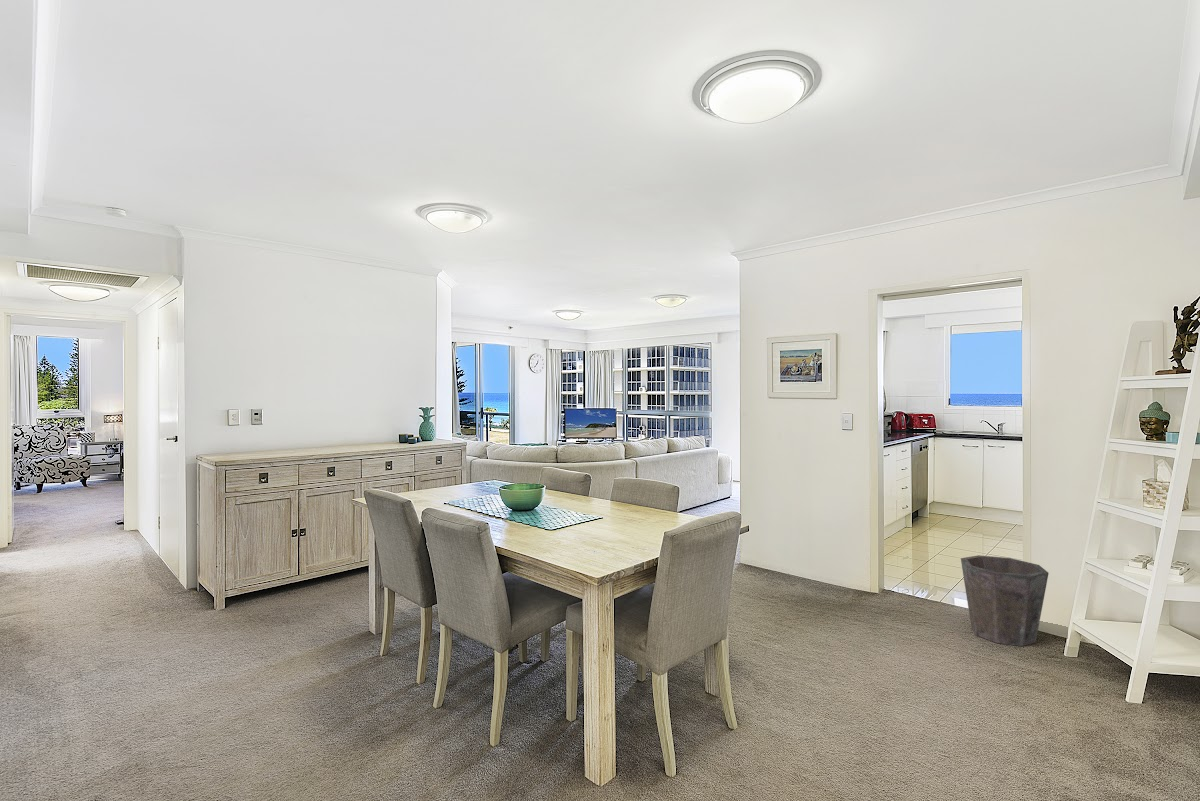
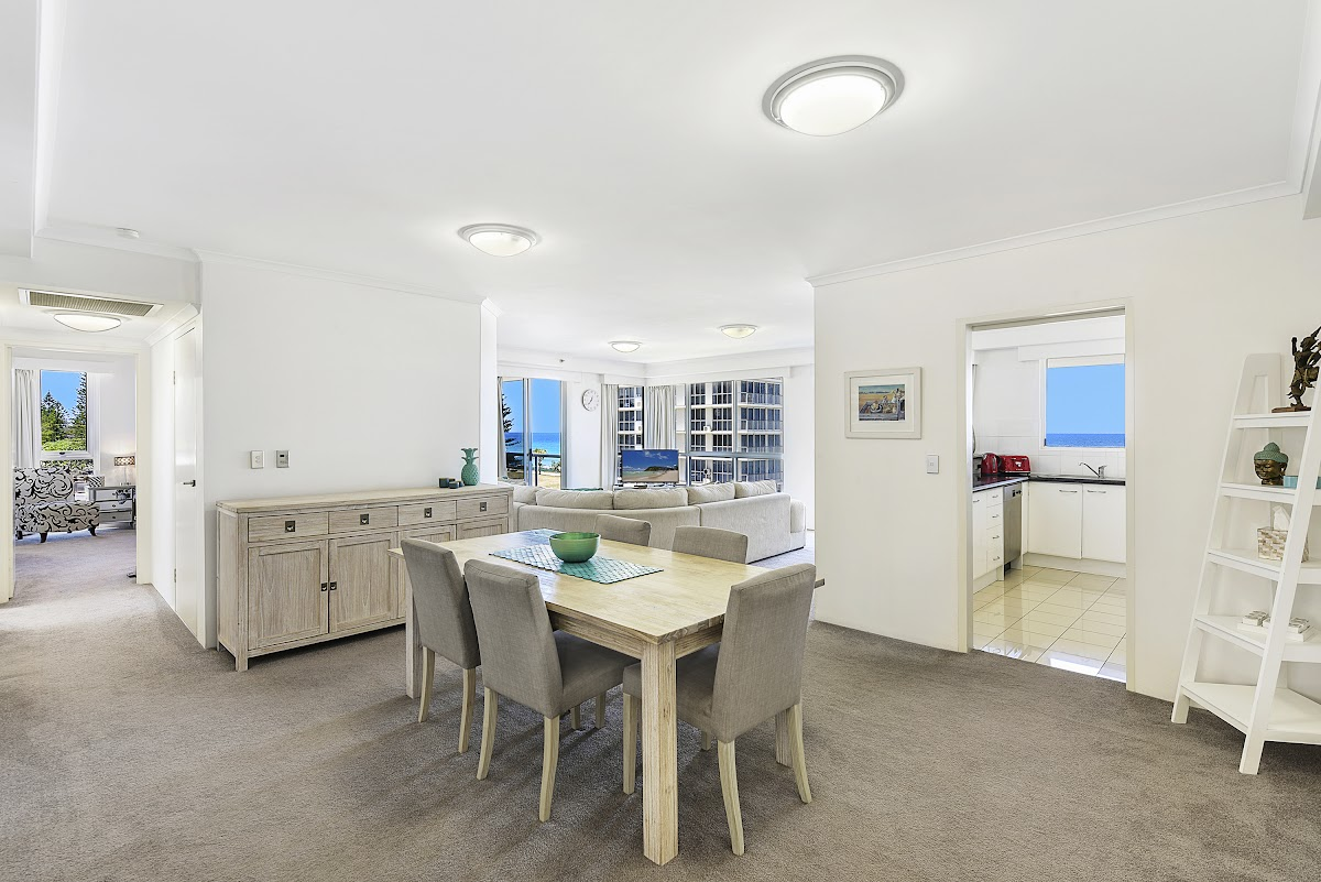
- waste bin [960,554,1050,647]
